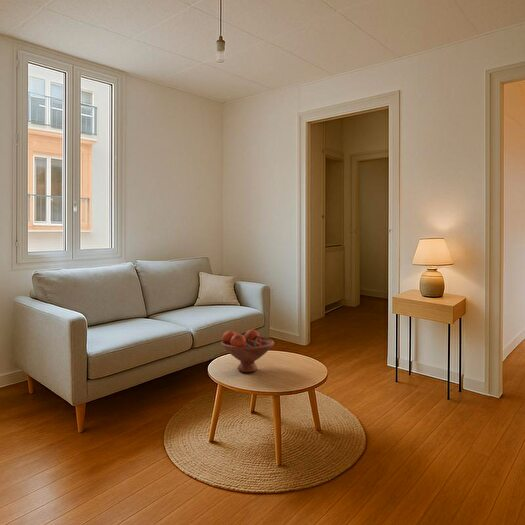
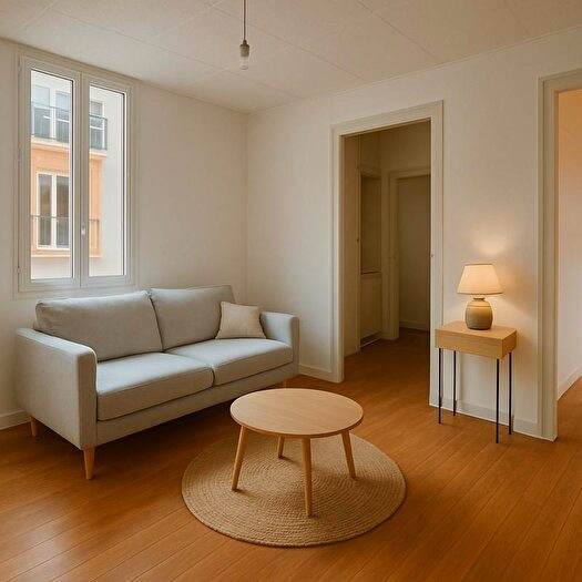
- fruit bowl [220,328,275,373]
